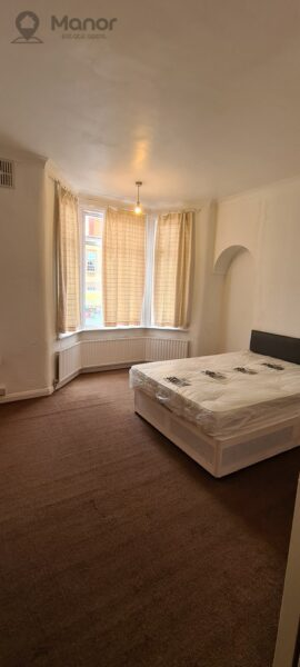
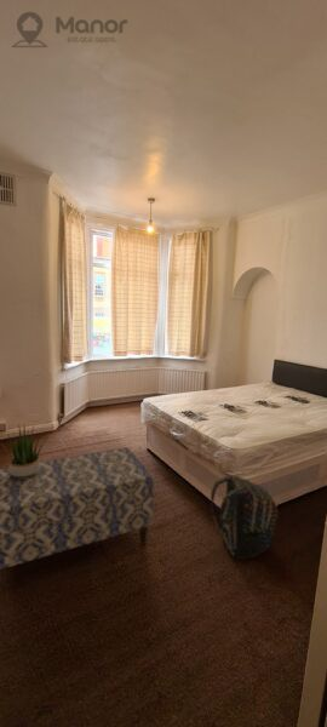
+ backpack [210,475,281,561]
+ potted plant [1,423,52,477]
+ bench [0,446,155,571]
